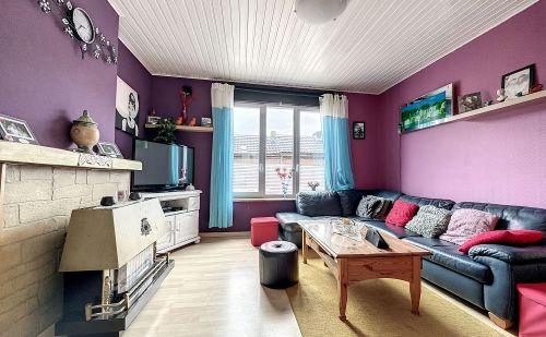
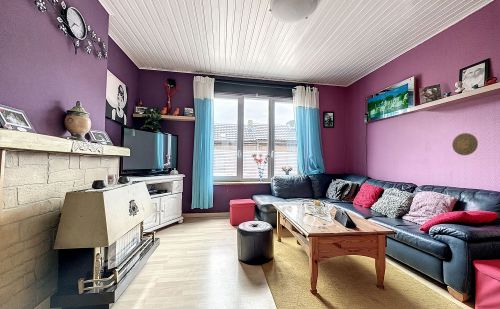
+ decorative plate [451,132,479,156]
